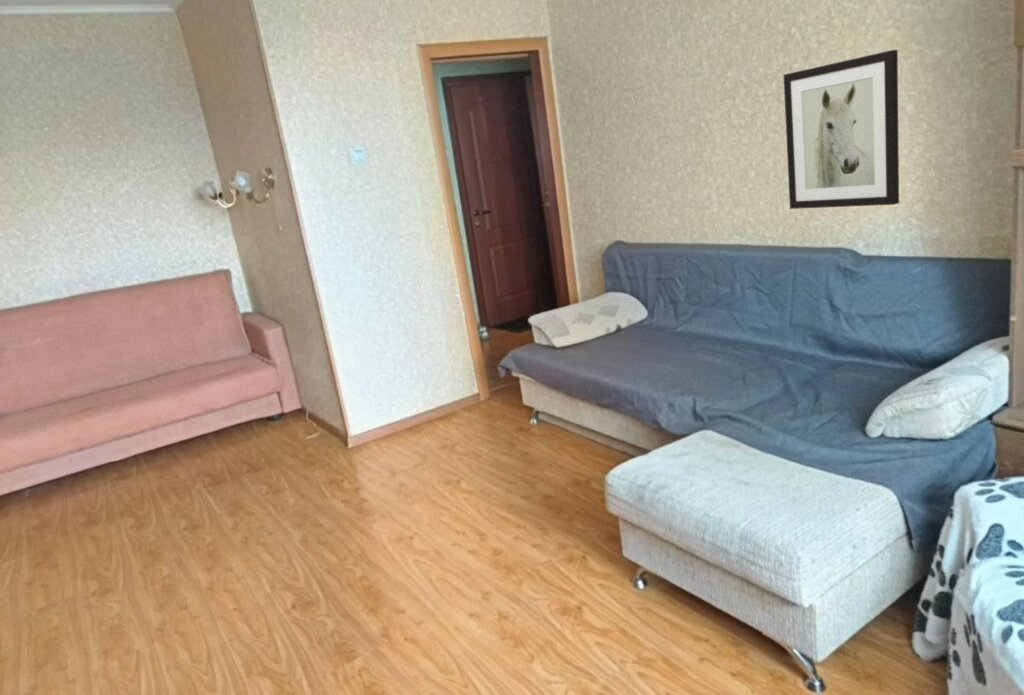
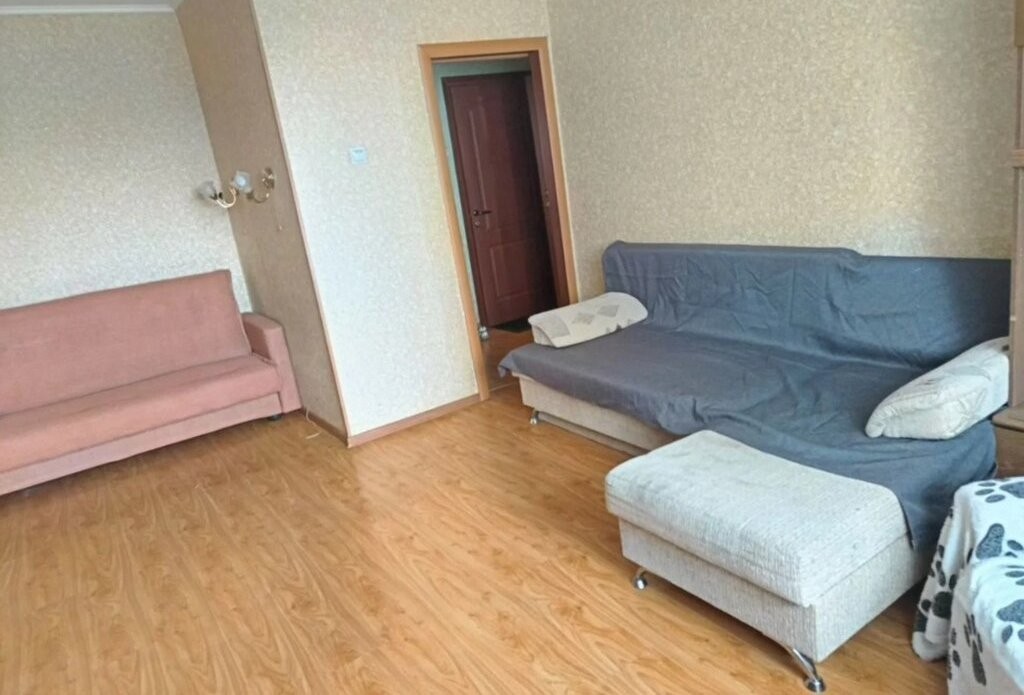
- wall art [783,49,900,210]
